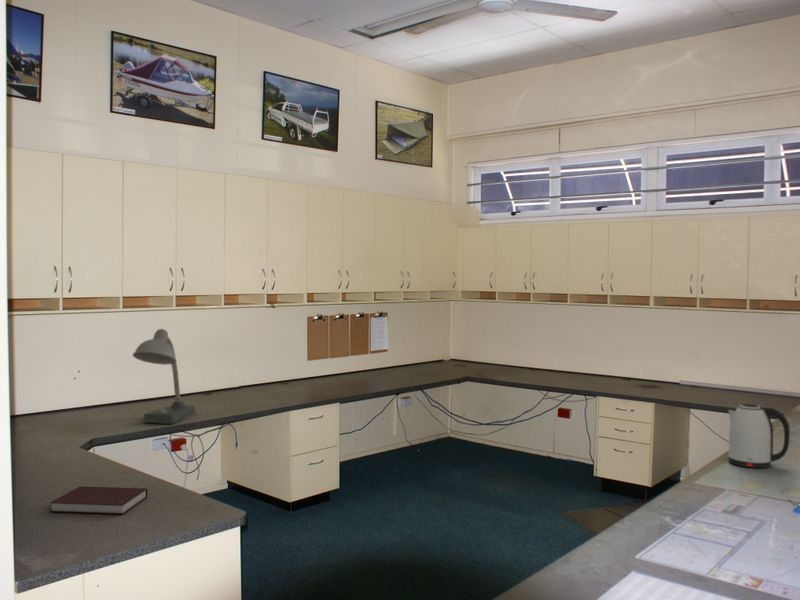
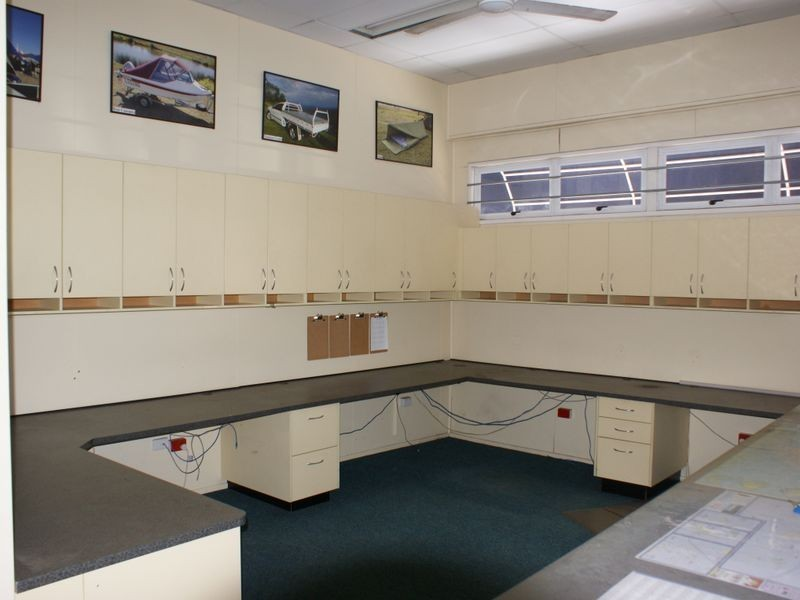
- desk lamp [132,328,196,425]
- notebook [49,485,149,515]
- kettle [727,403,791,469]
